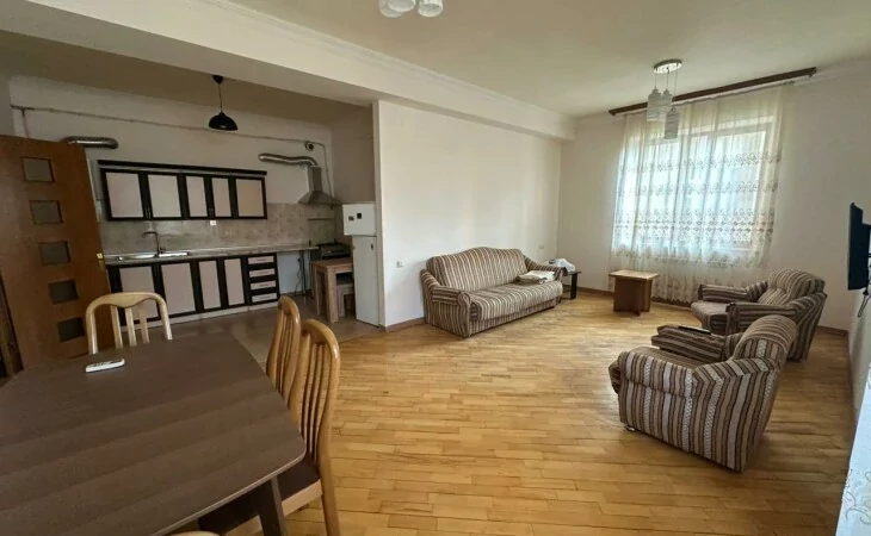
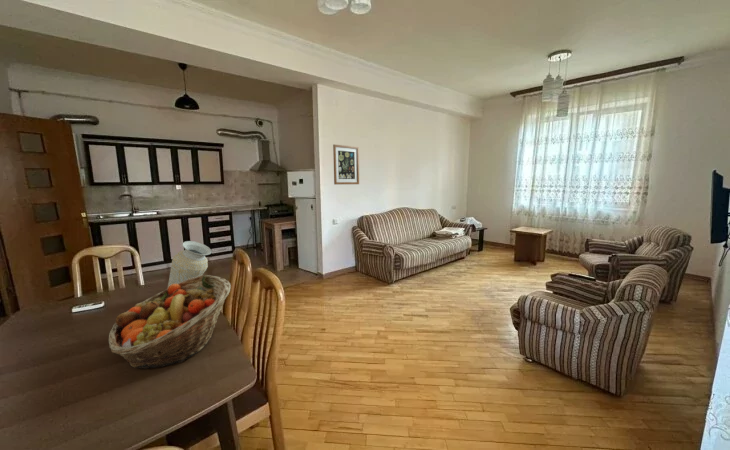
+ fruit basket [108,274,232,370]
+ wall art [332,143,360,185]
+ vase [167,240,213,288]
